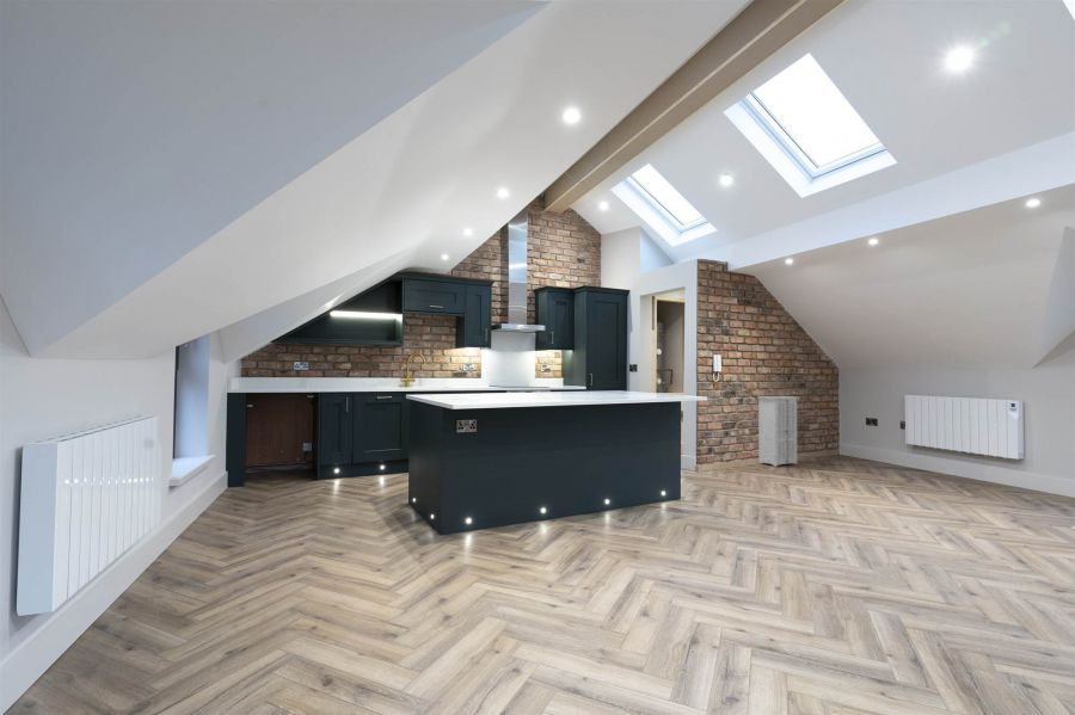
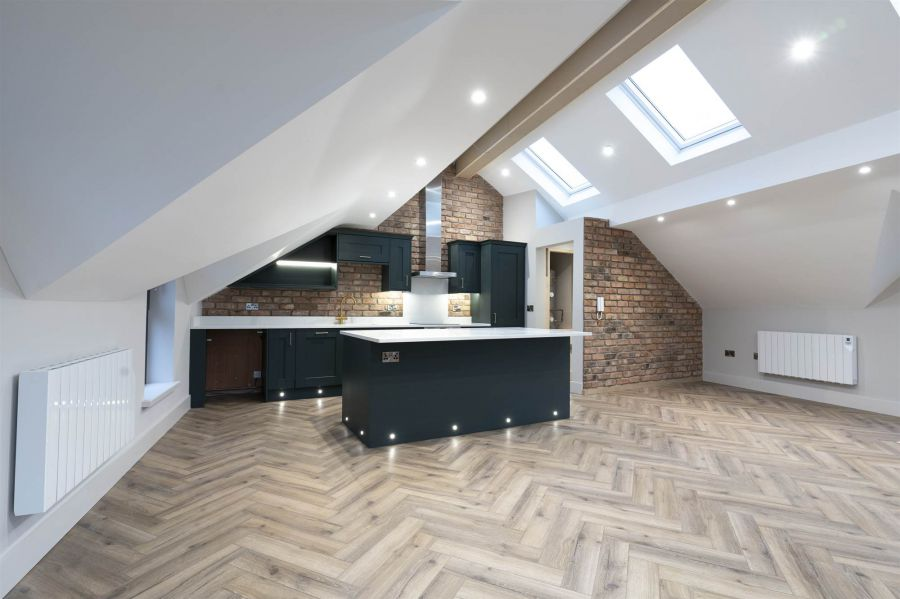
- storage cabinet [756,394,801,468]
